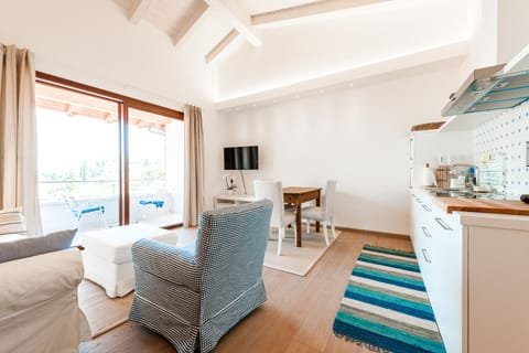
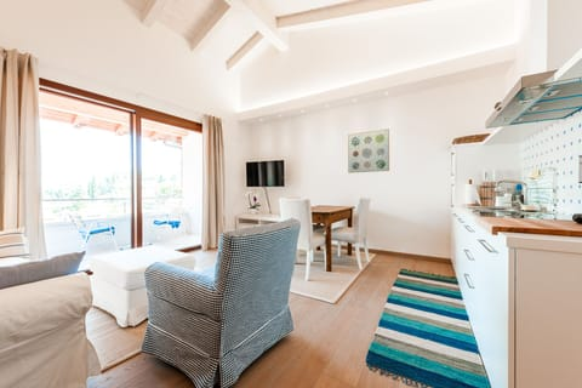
+ wall art [347,127,390,175]
